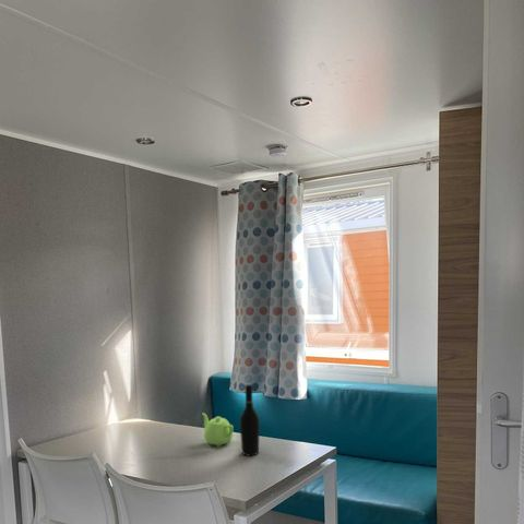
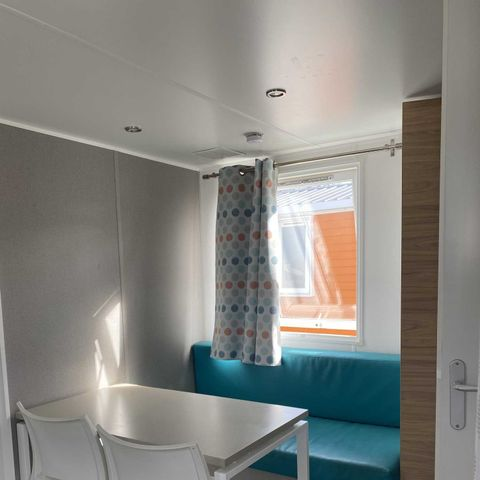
- teapot [202,412,235,448]
- wine bottle [239,383,261,457]
